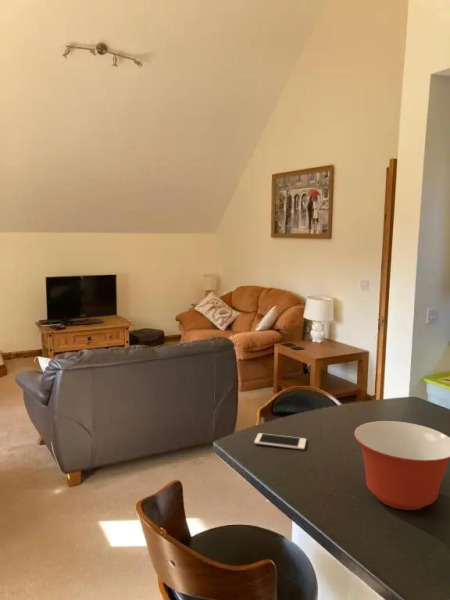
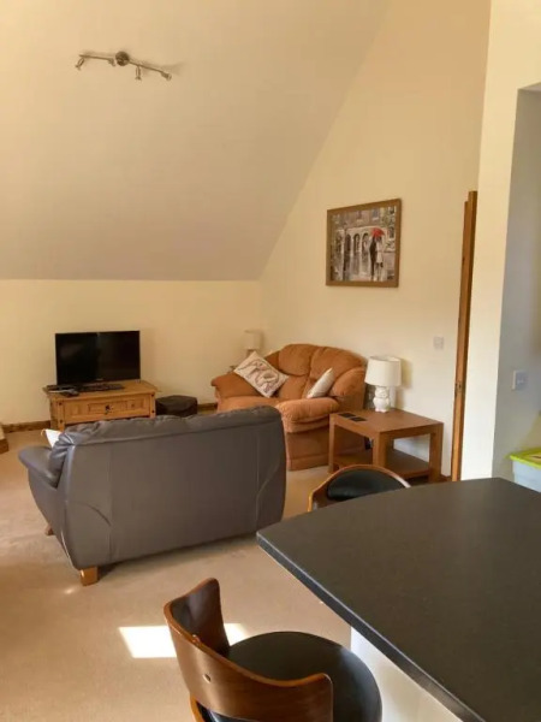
- cell phone [253,432,307,451]
- mixing bowl [353,420,450,511]
